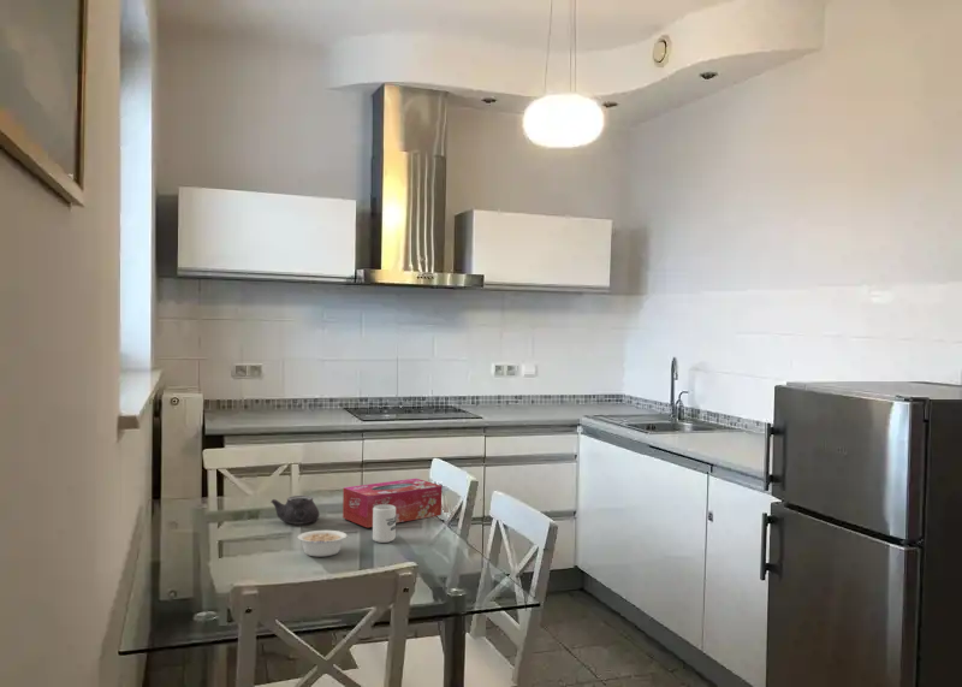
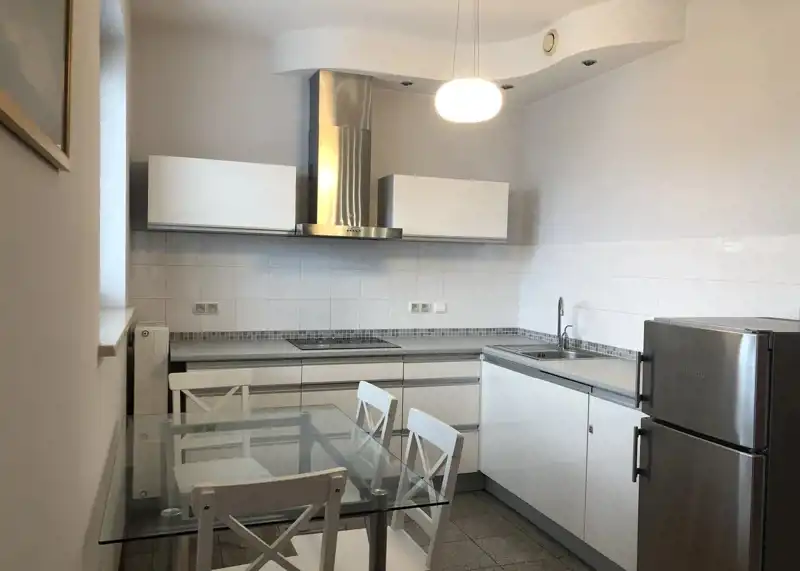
- teapot [271,494,320,526]
- cup [372,504,397,544]
- tissue box [342,478,443,528]
- legume [297,529,352,557]
